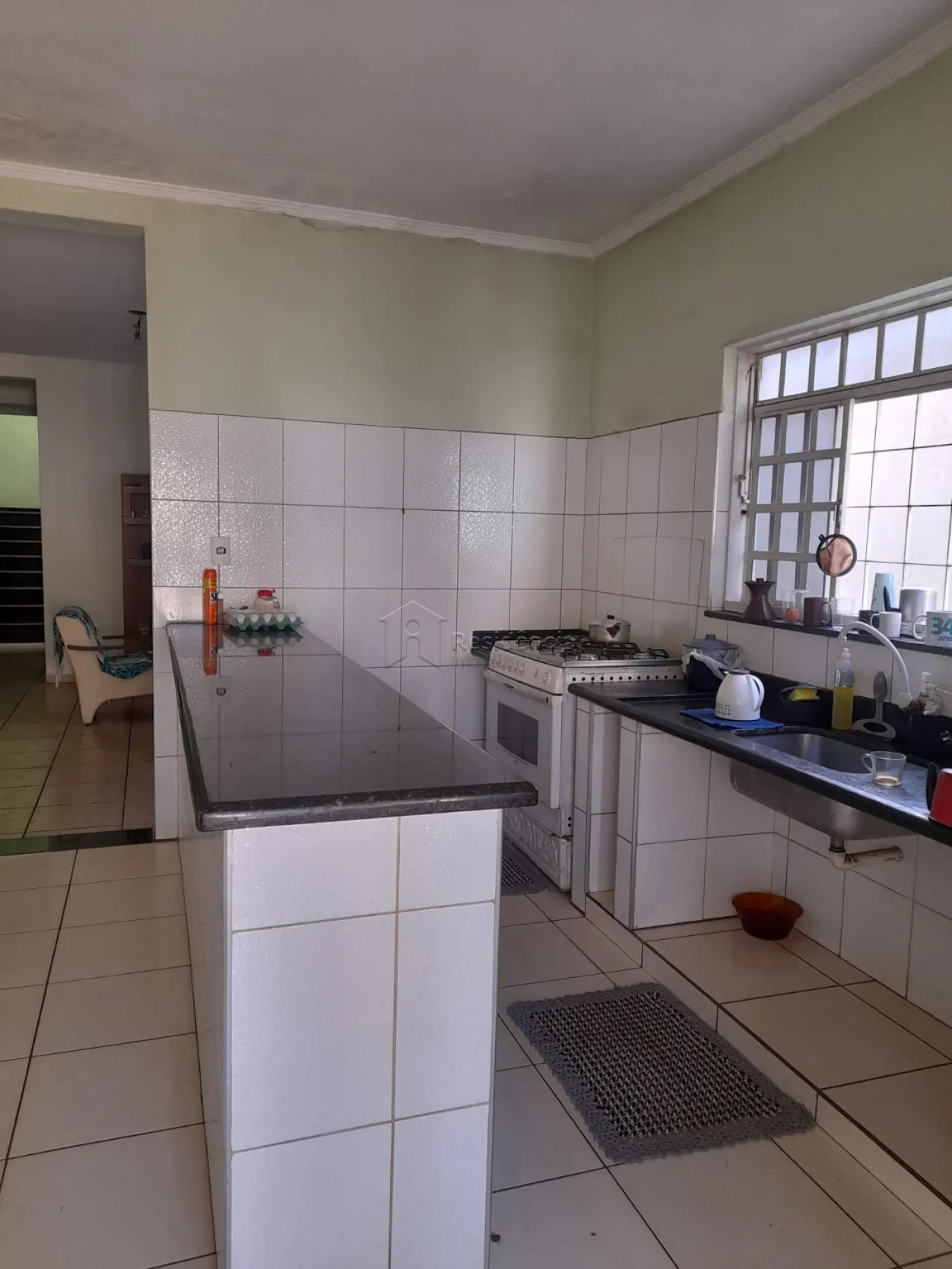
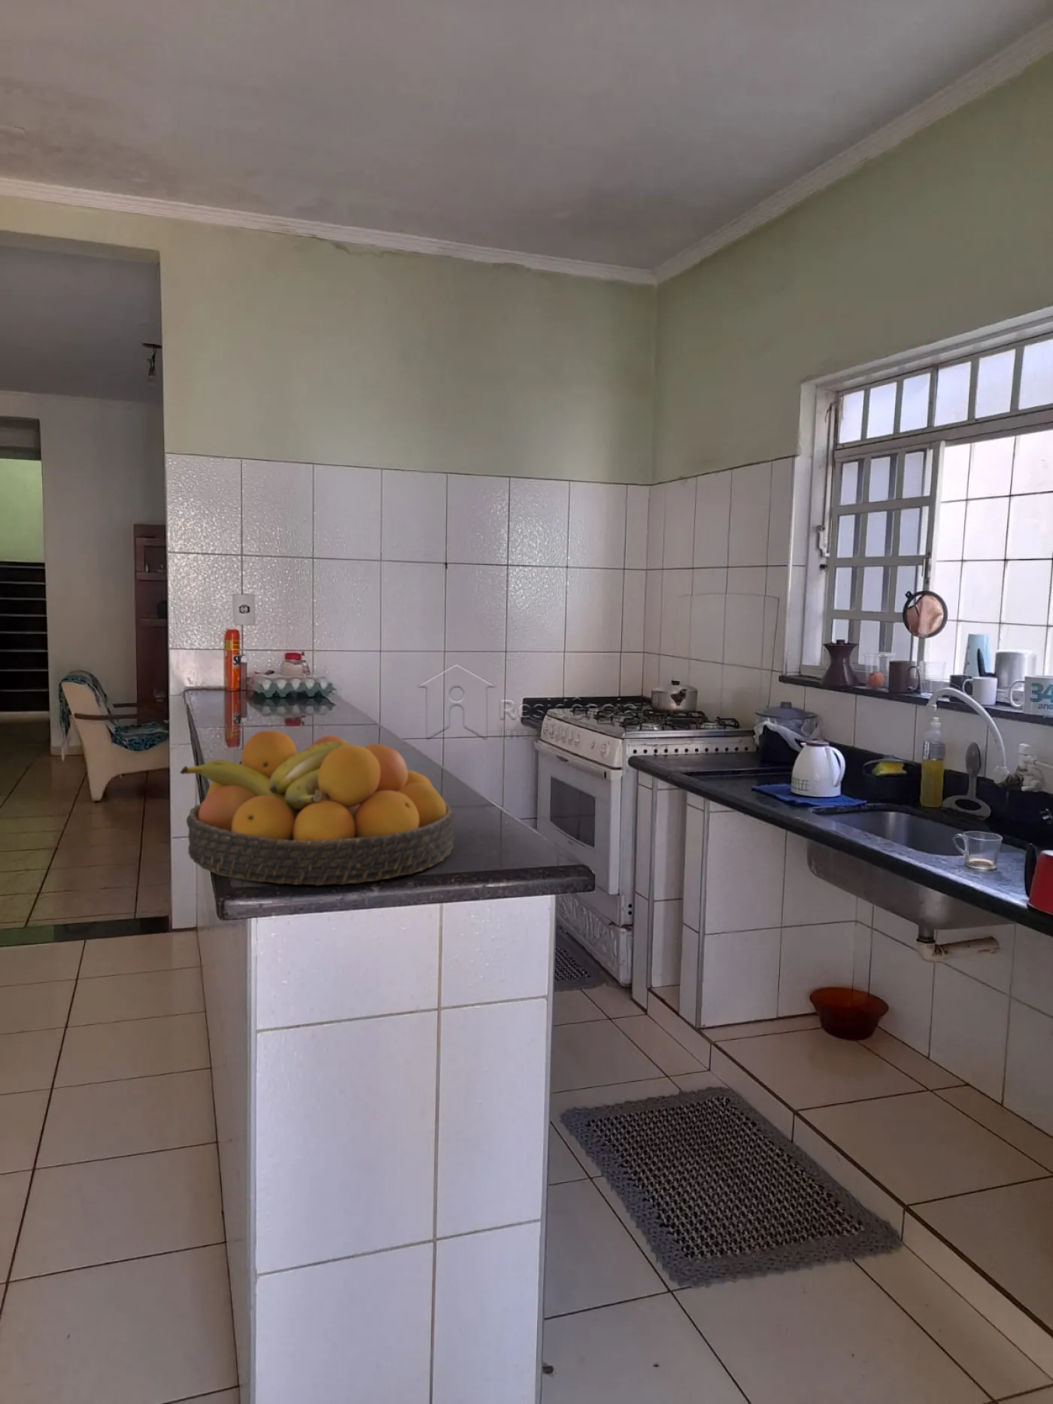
+ fruit bowl [179,730,455,886]
